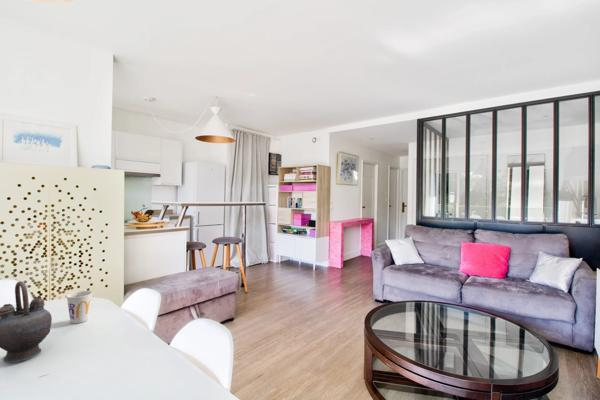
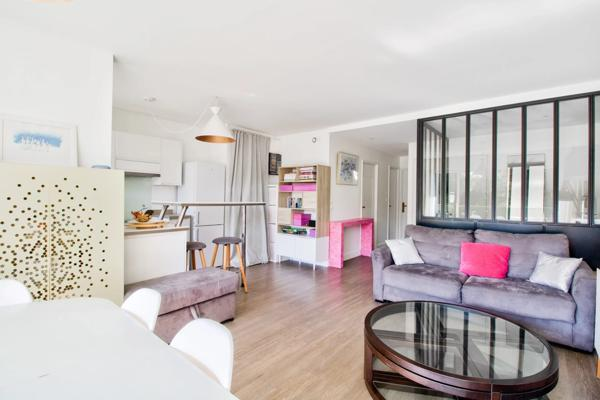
- teapot [0,280,53,363]
- cup [65,290,93,324]
